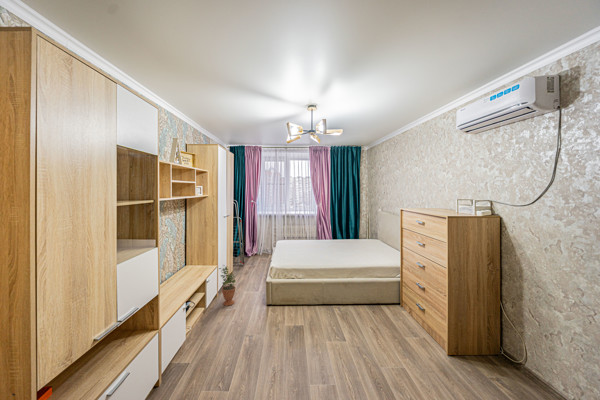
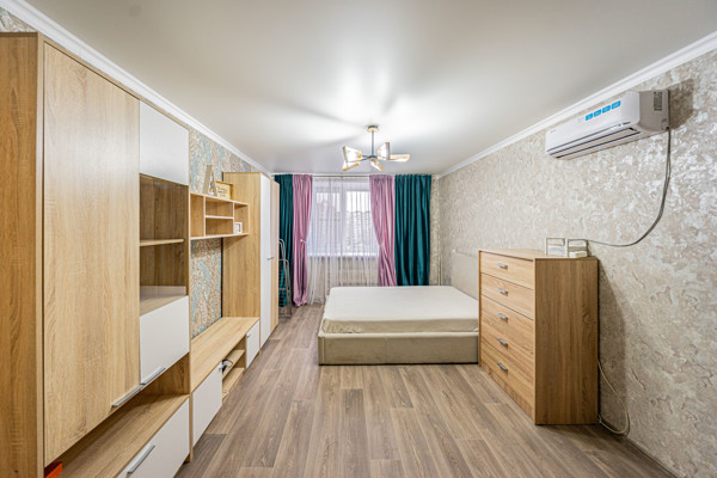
- potted plant [218,264,236,307]
